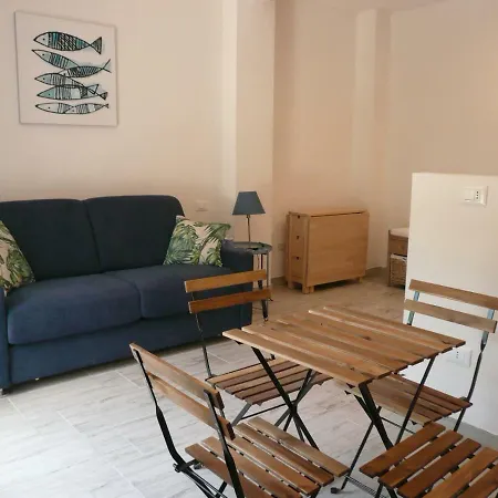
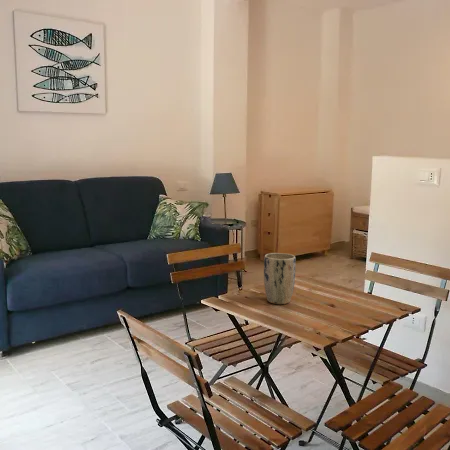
+ plant pot [263,252,297,305]
